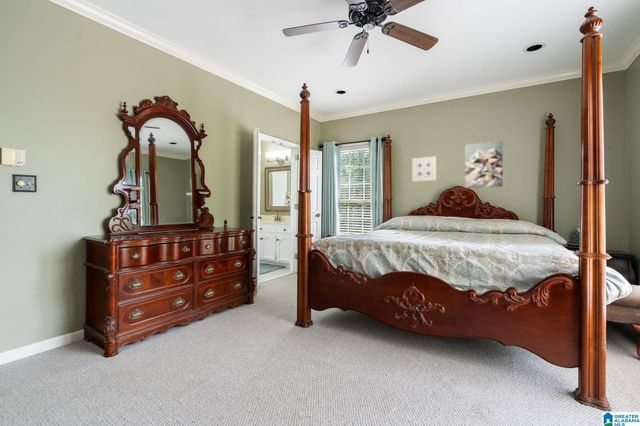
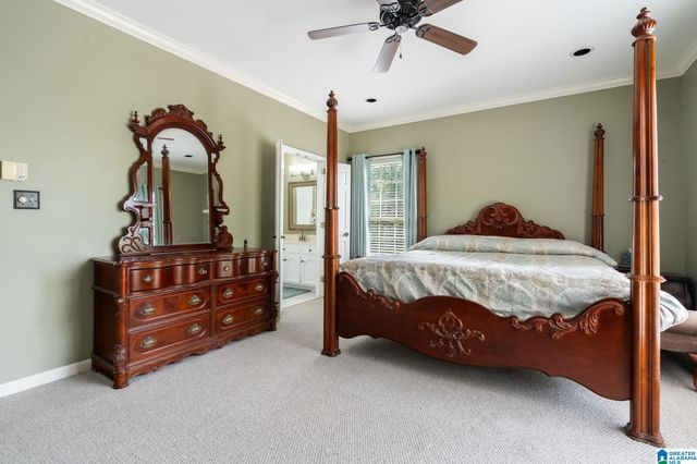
- wall art [411,155,438,183]
- wall art [464,140,504,189]
